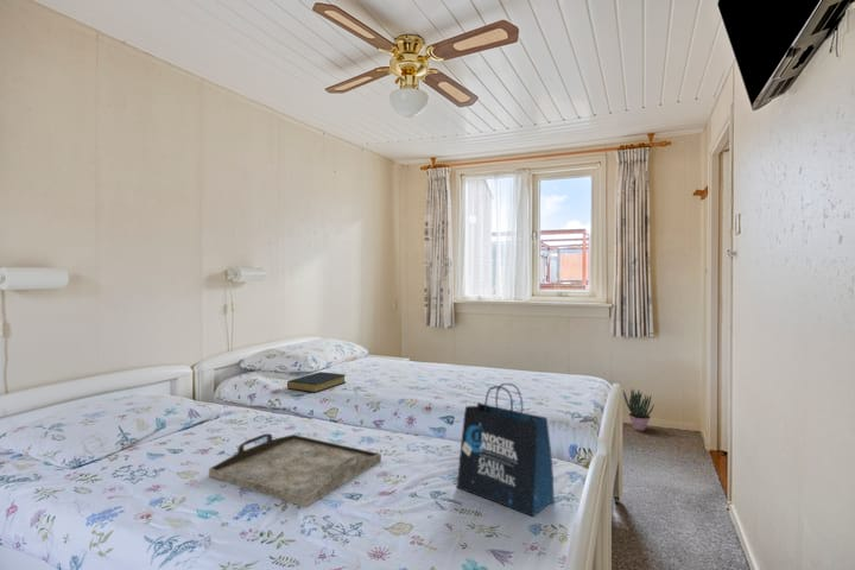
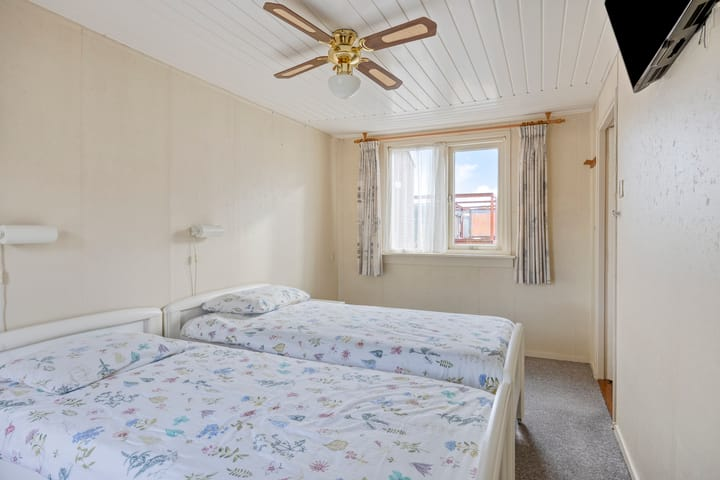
- tote bag [456,382,556,518]
- serving tray [208,432,382,508]
- potted plant [622,387,656,432]
- hardback book [286,370,347,394]
